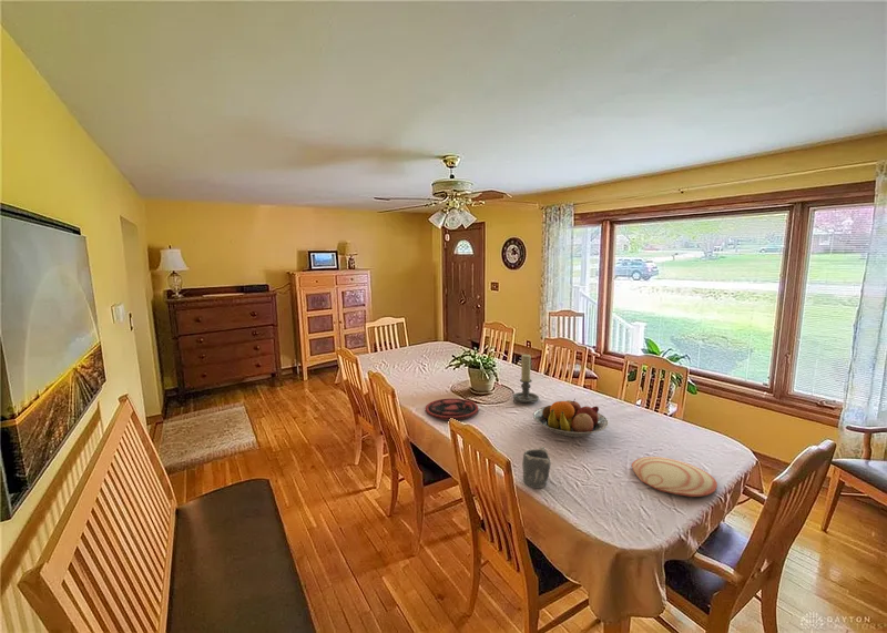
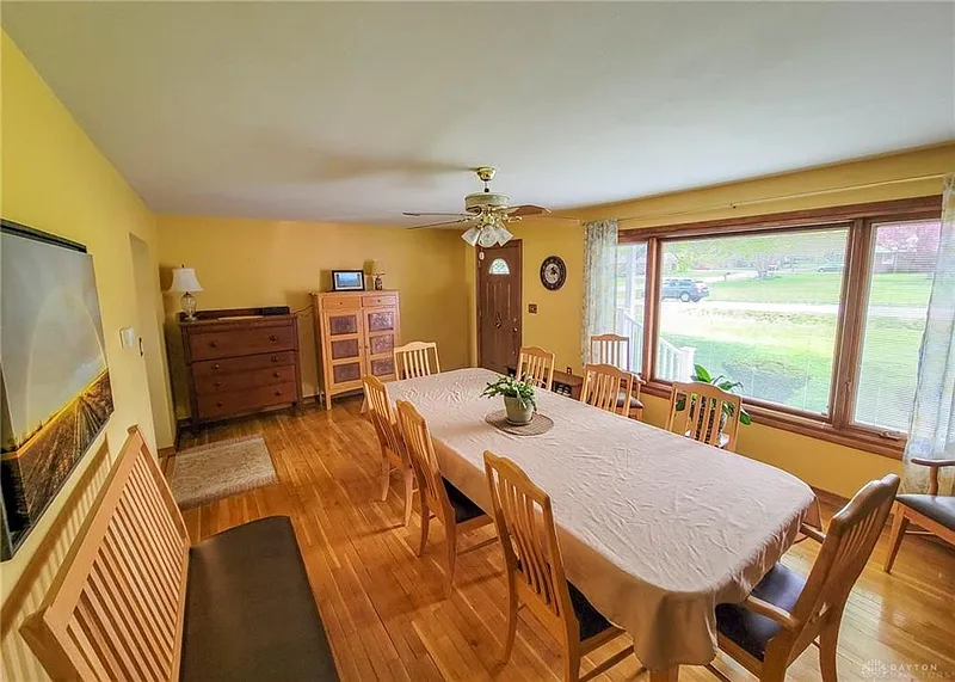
- mug [521,446,552,489]
- fruit bowl [532,398,610,438]
- plate [631,456,718,498]
- plate [424,397,479,421]
- candle holder [512,354,540,405]
